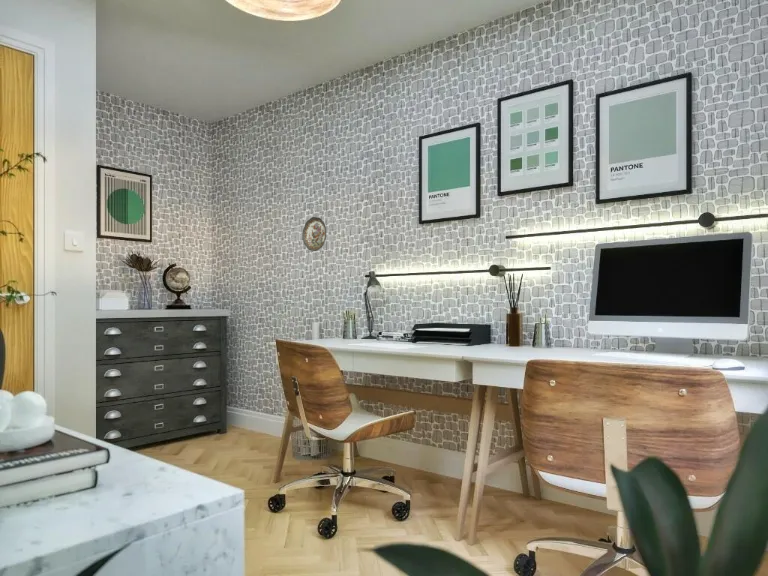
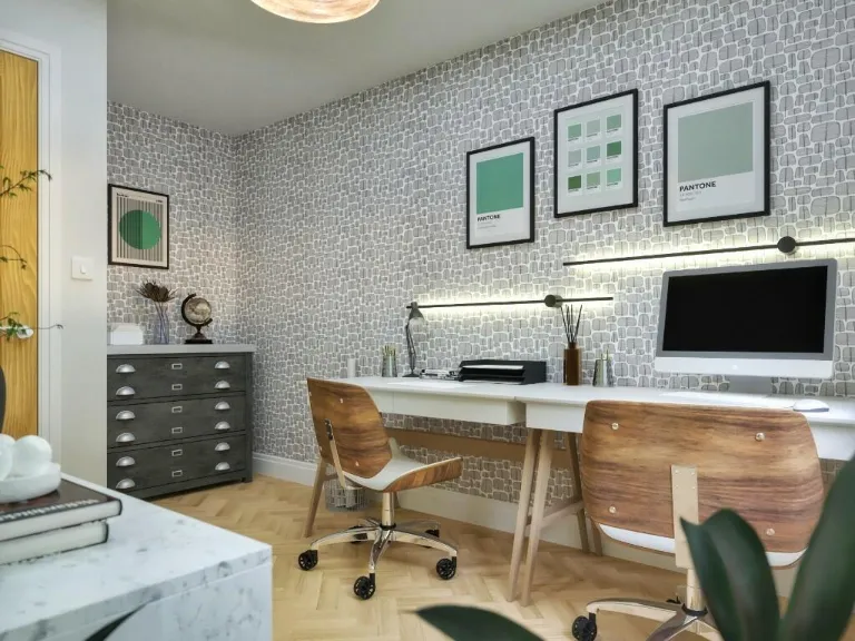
- decorative plate [301,216,327,252]
